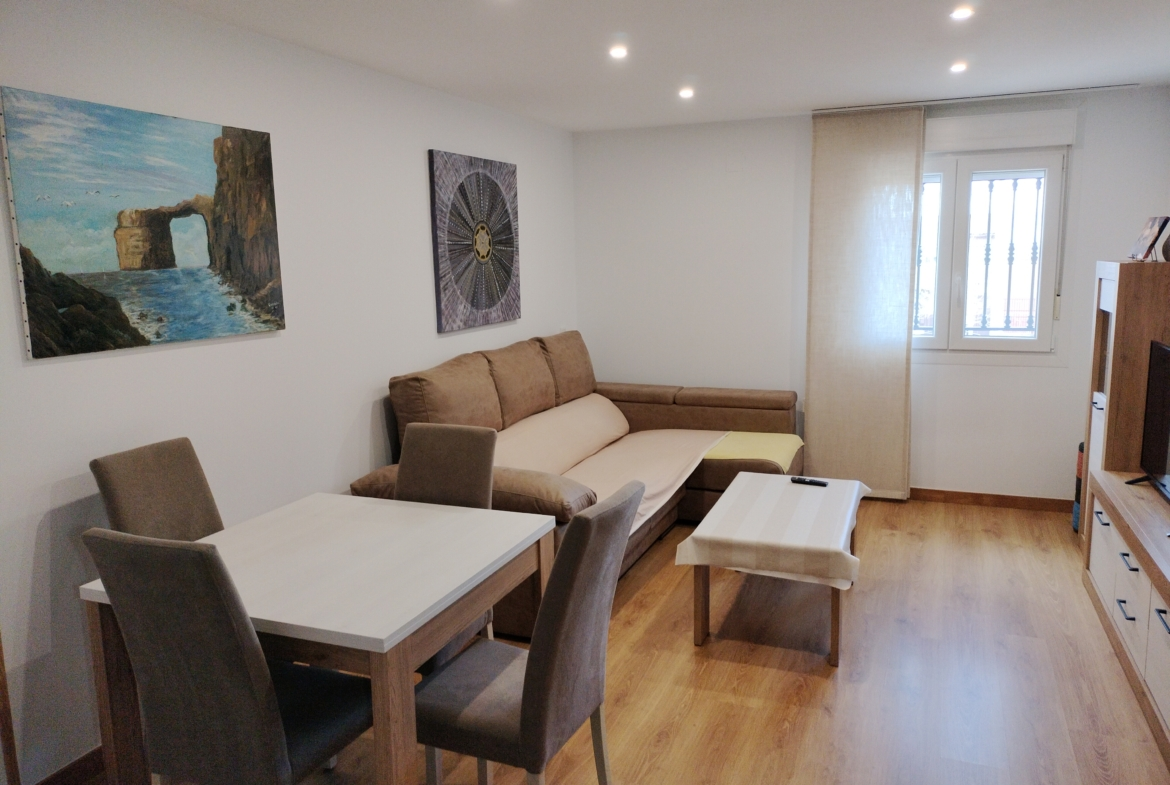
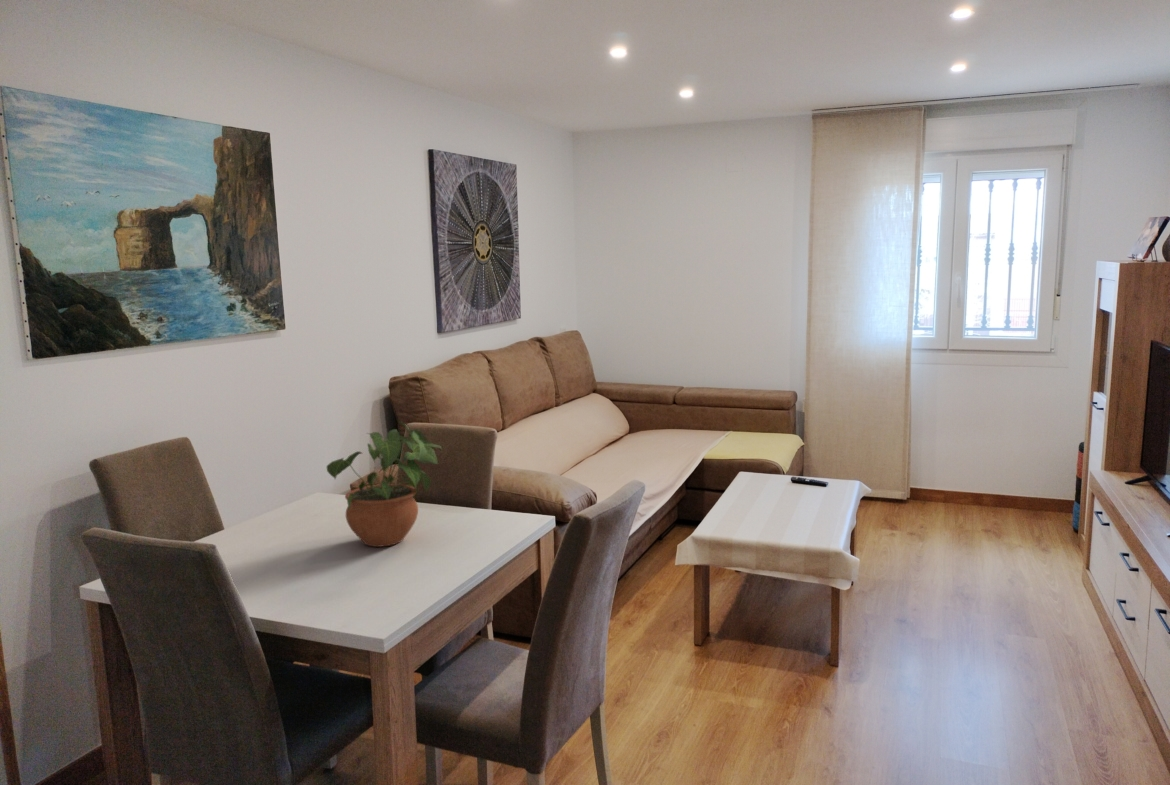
+ potted plant [326,421,444,548]
